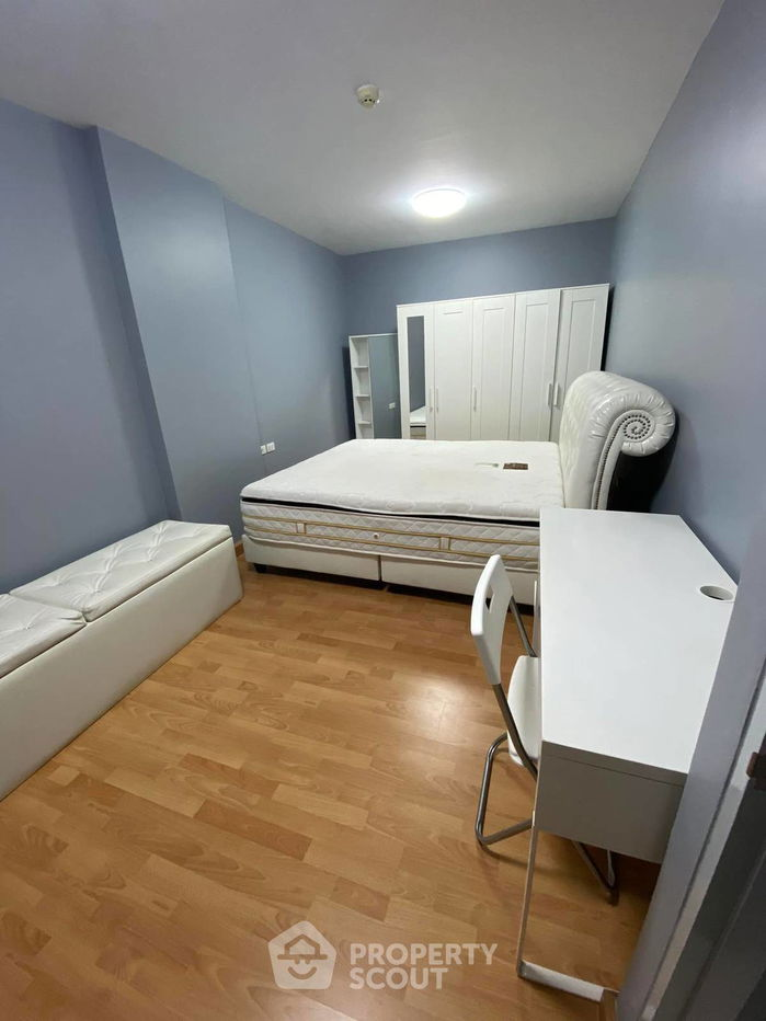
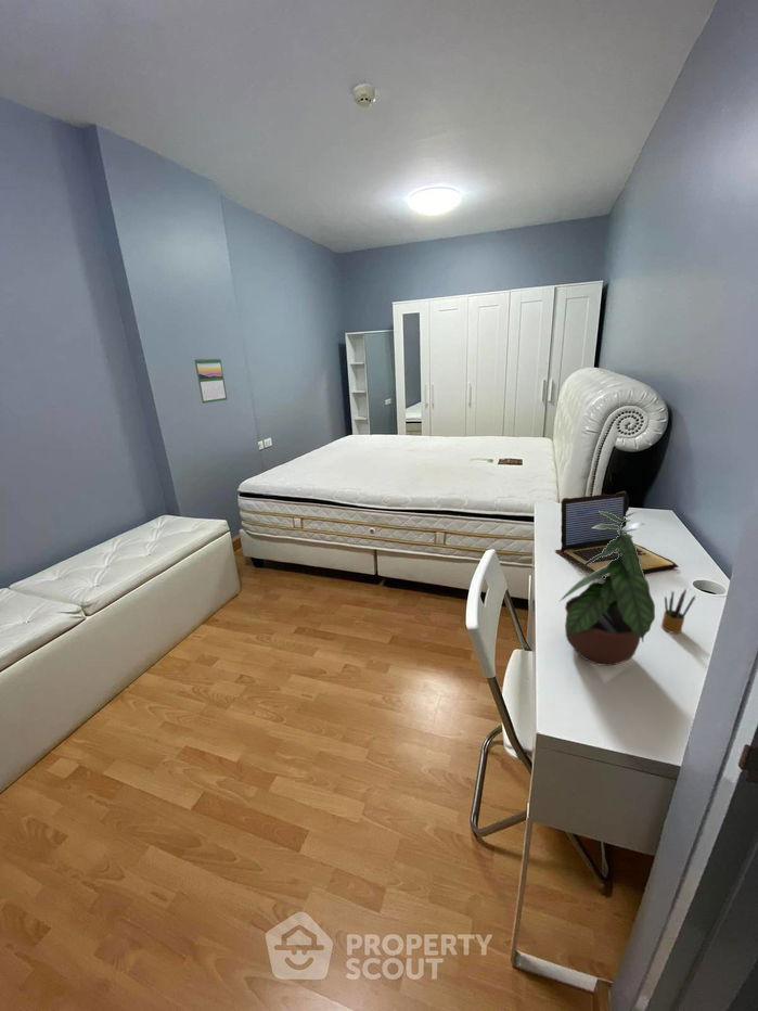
+ pencil box [660,588,696,635]
+ potted plant [560,511,656,667]
+ laptop [554,490,680,579]
+ calendar [193,357,228,405]
